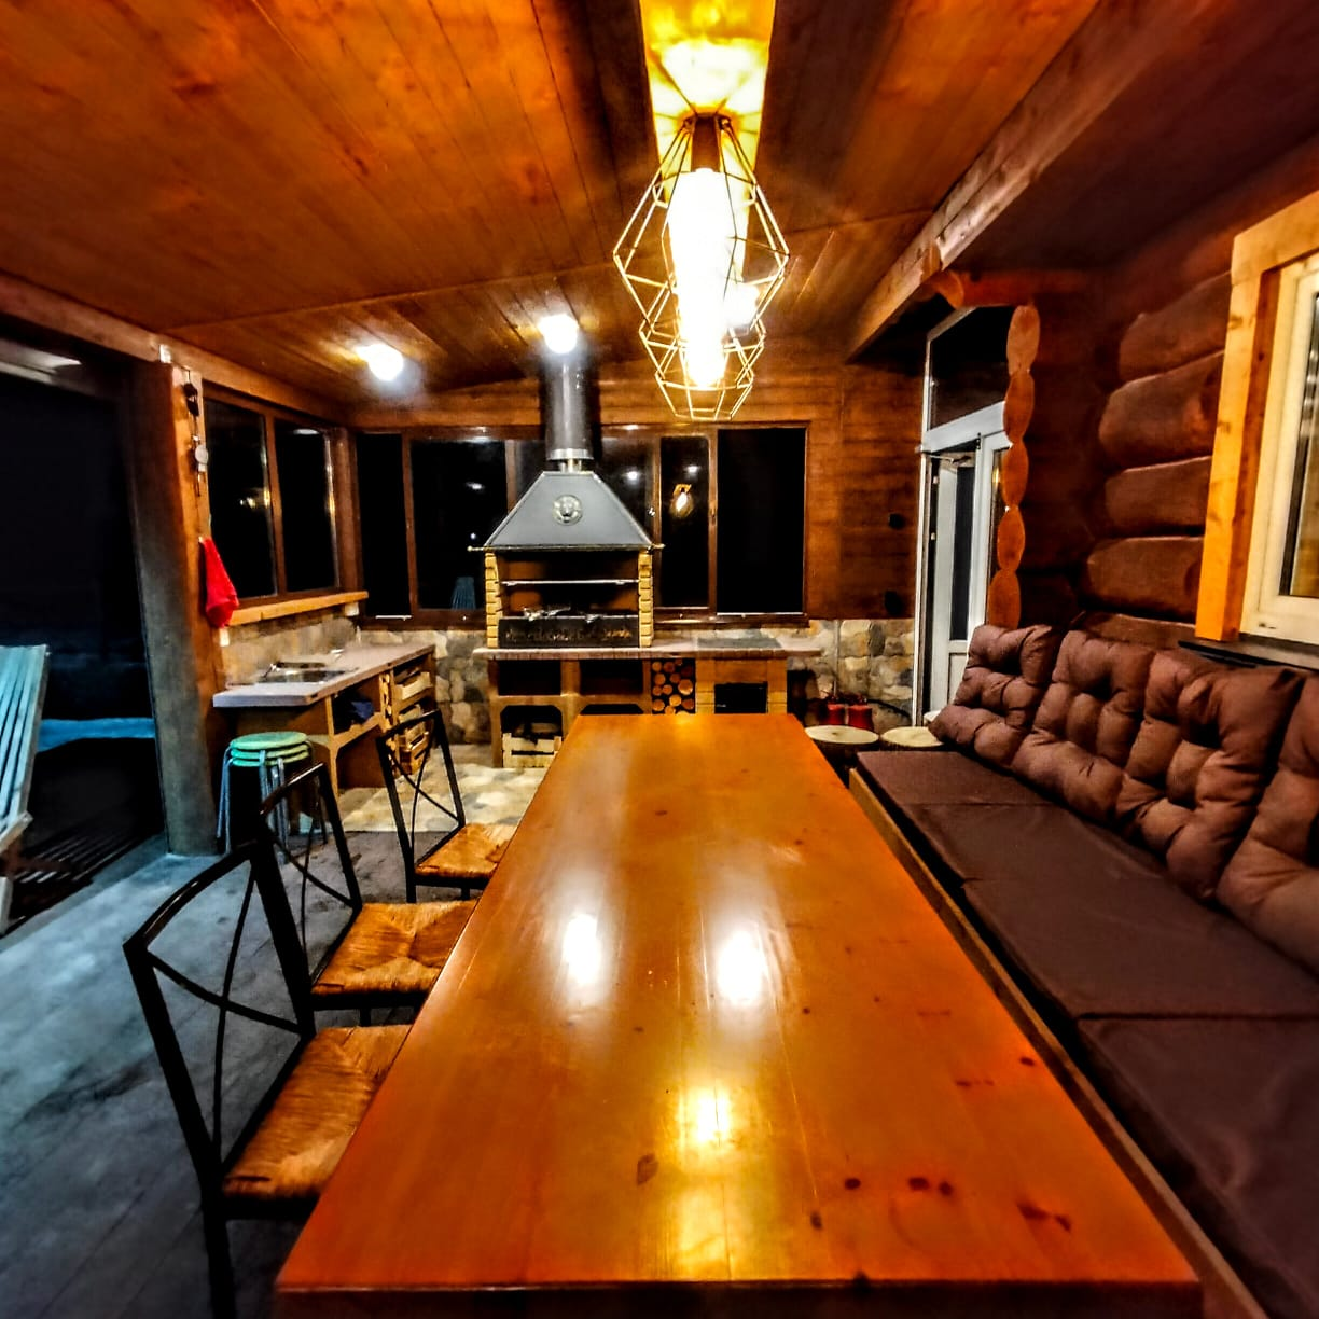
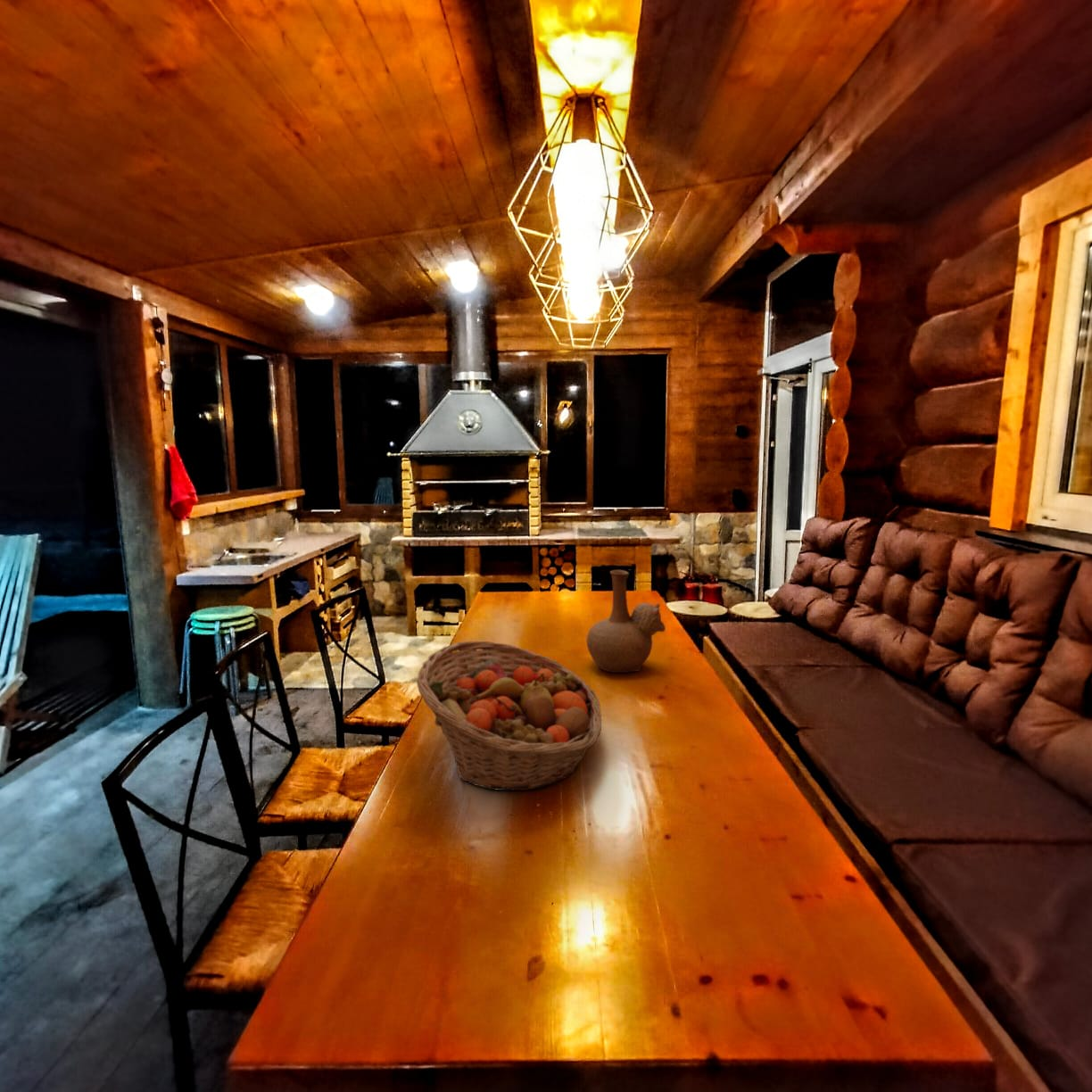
+ fruit basket [416,641,602,791]
+ vase [586,569,666,674]
